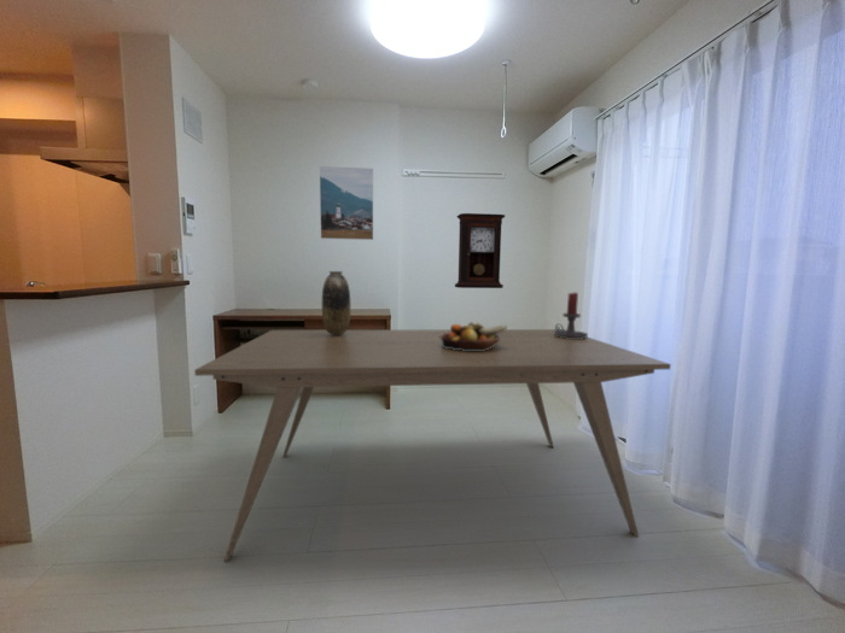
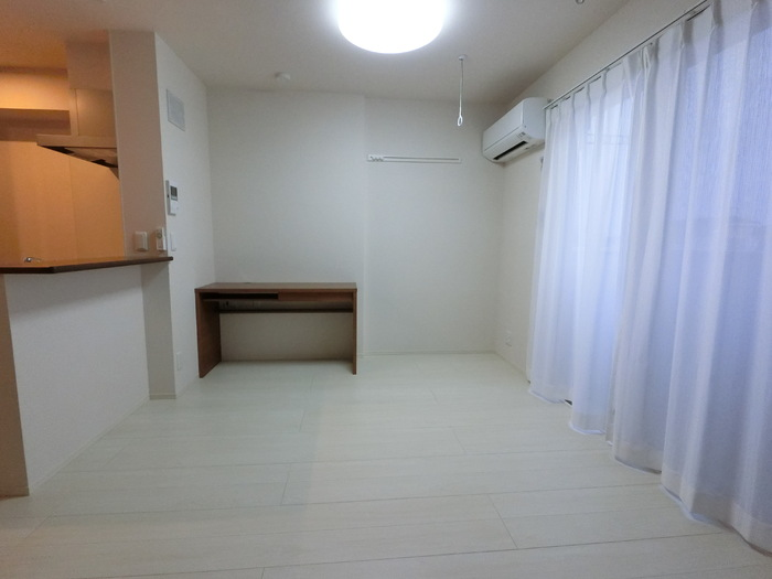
- candle holder [554,292,589,339]
- vase [321,270,351,335]
- dining table [193,328,672,563]
- fruit bowl [441,321,508,351]
- pendulum clock [454,212,506,289]
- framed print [319,165,374,241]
